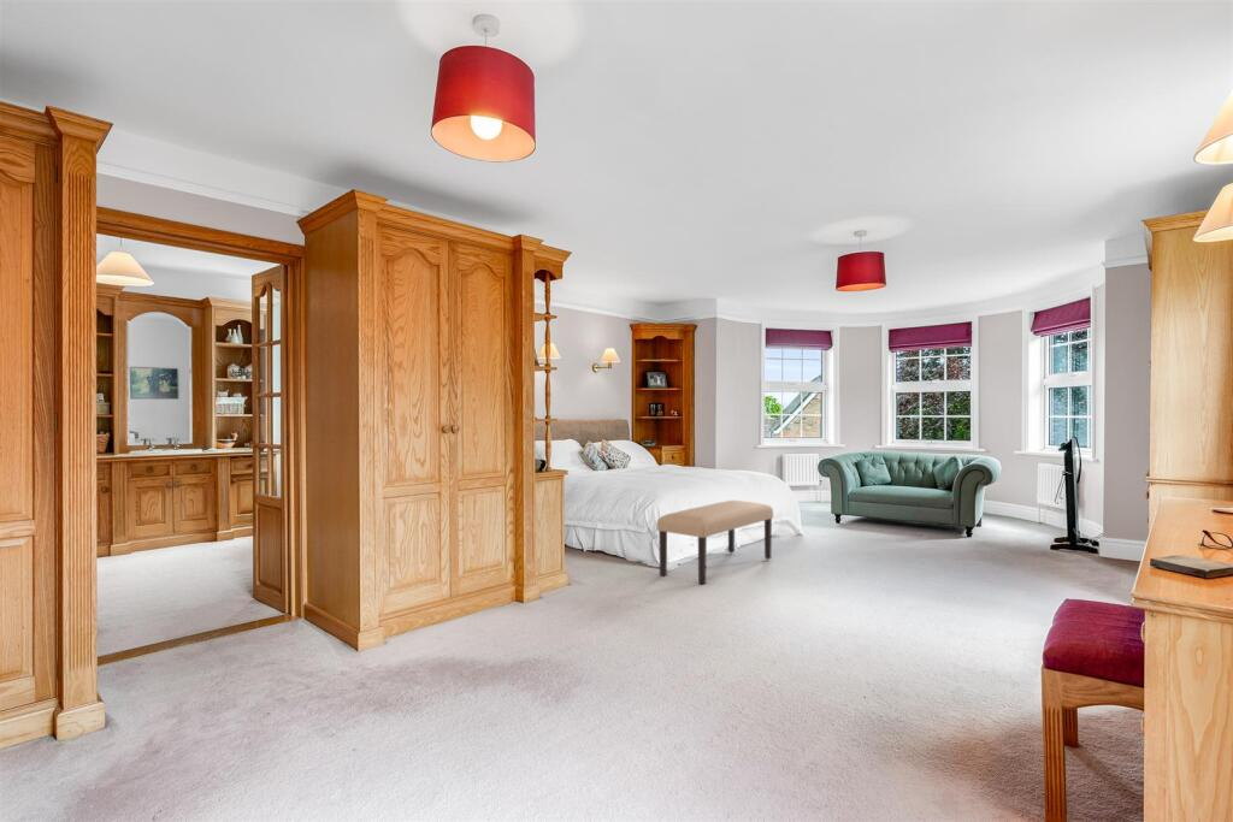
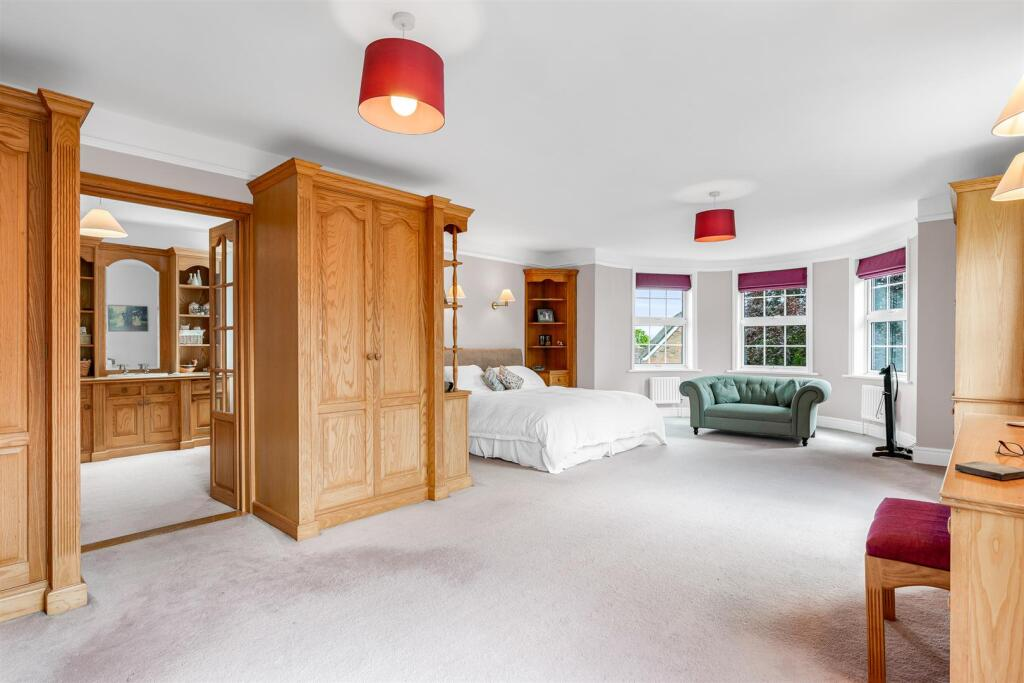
- bench [656,499,774,585]
